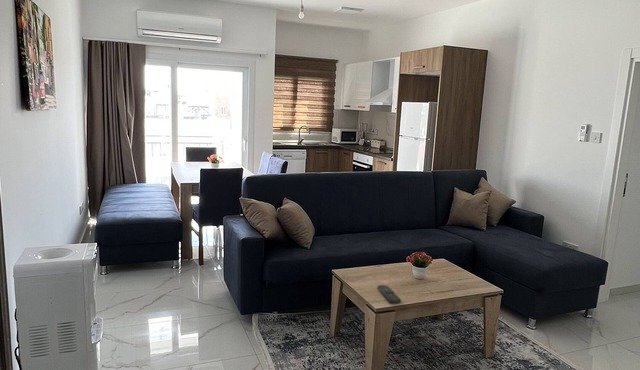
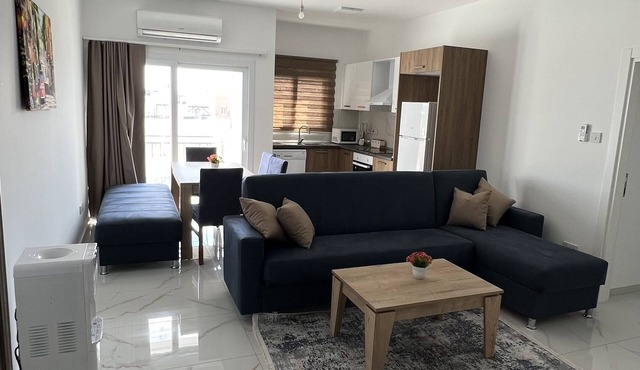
- remote control [376,284,402,304]
